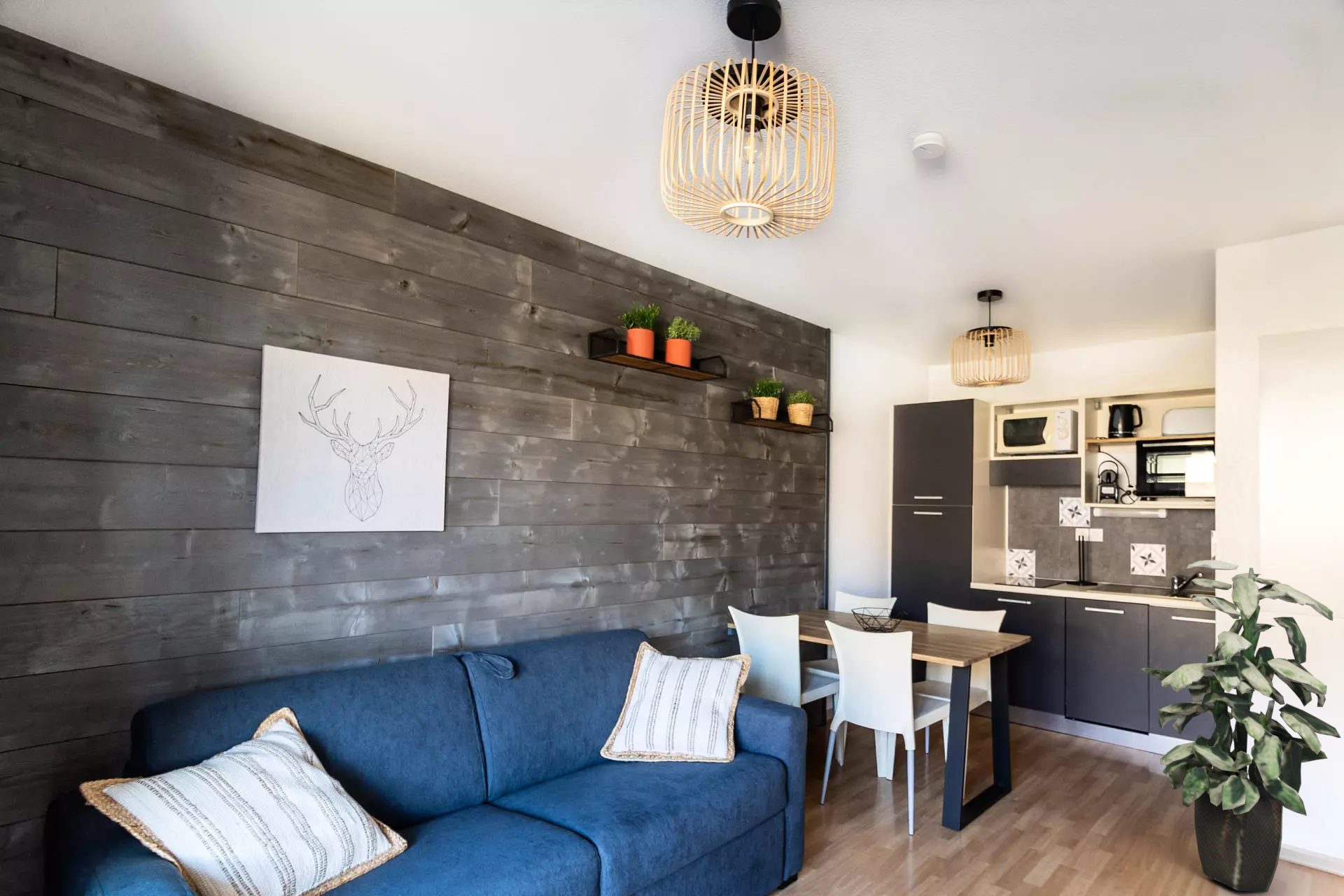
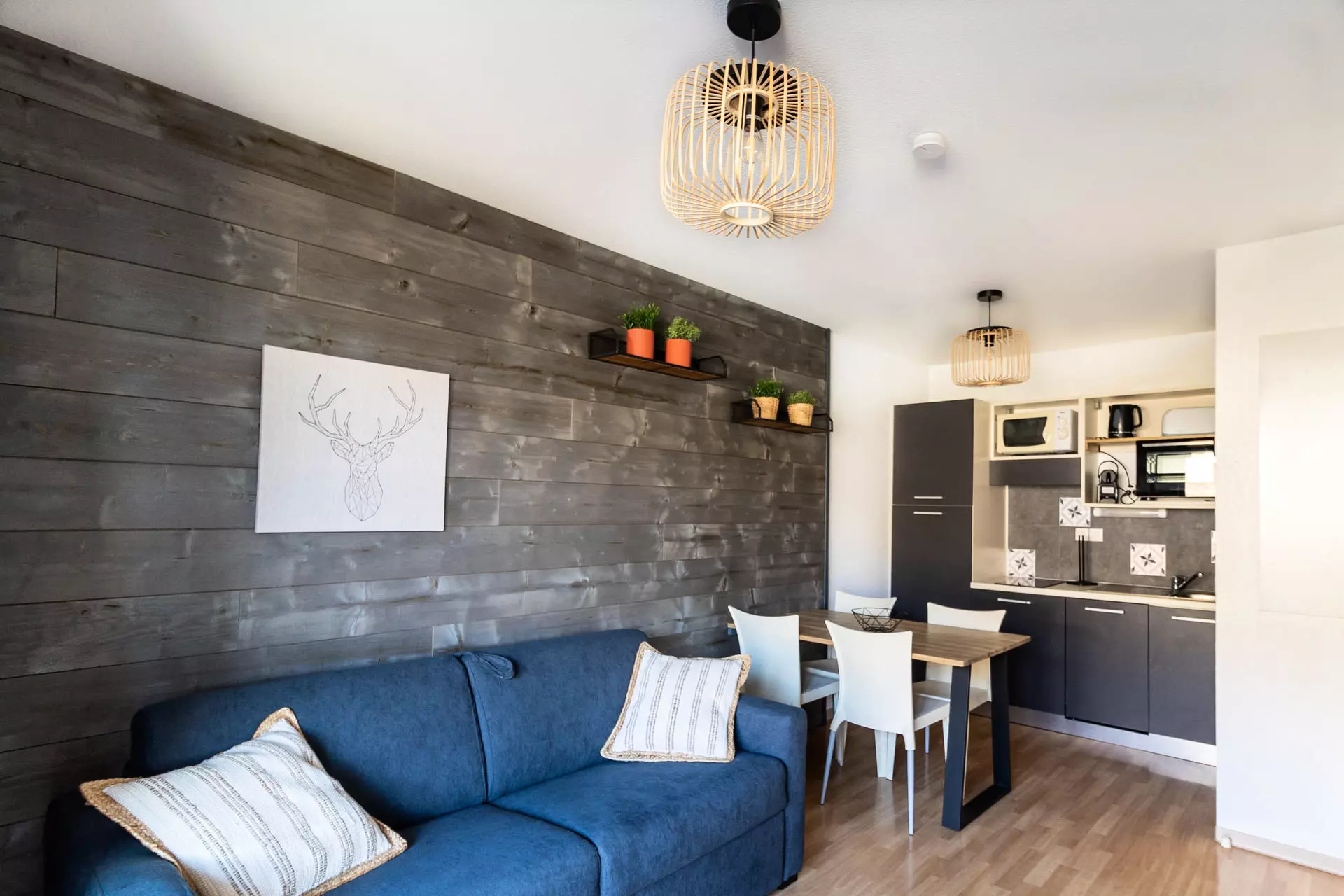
- indoor plant [1140,559,1341,893]
